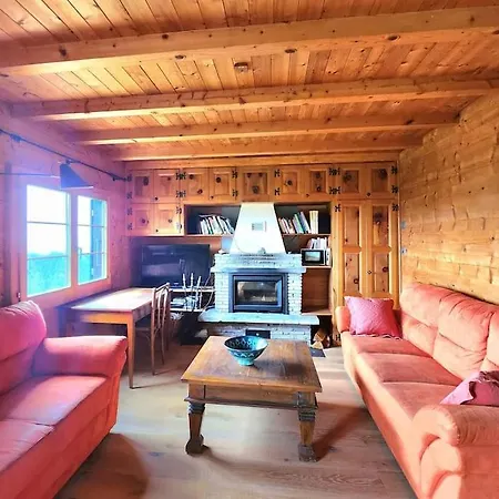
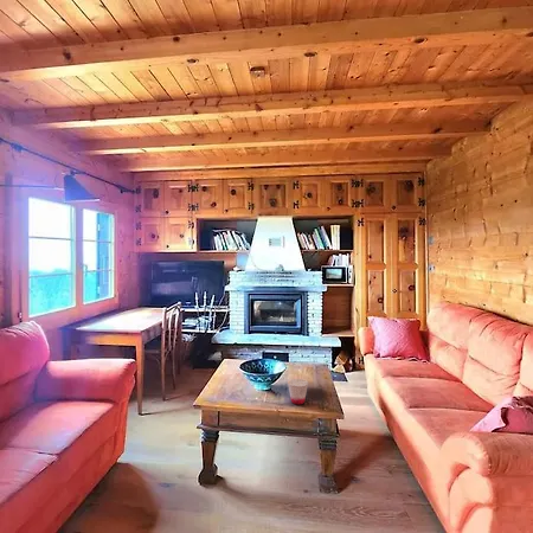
+ cup [287,378,309,405]
